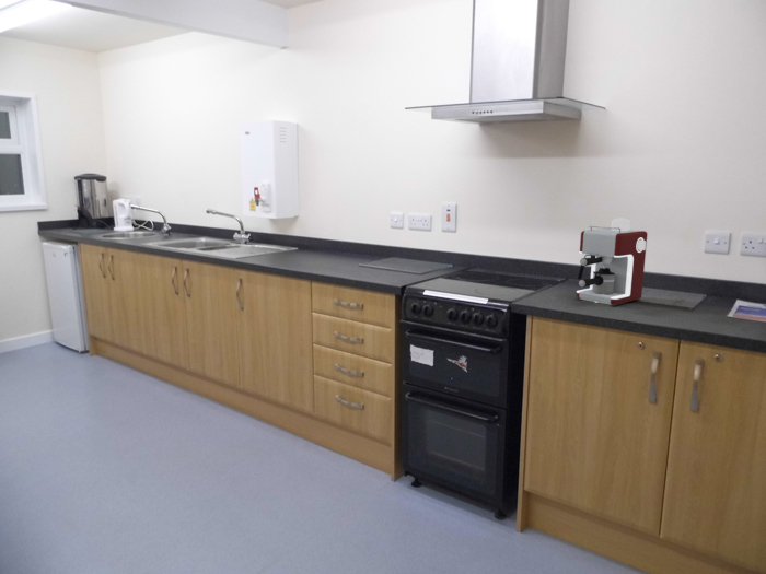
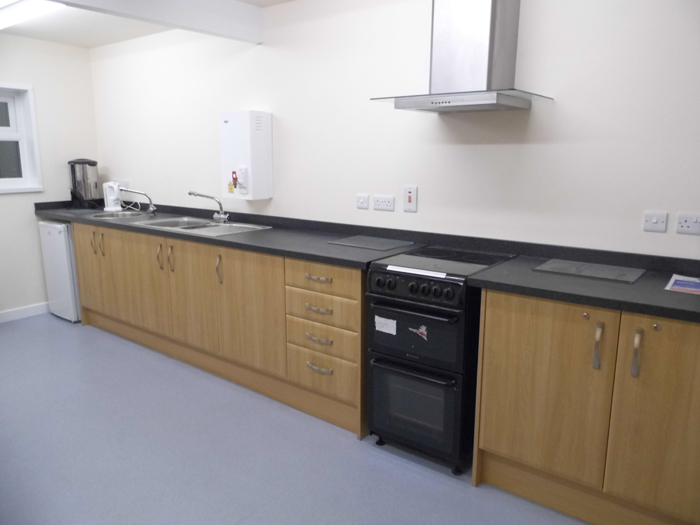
- coffee maker [576,216,648,306]
